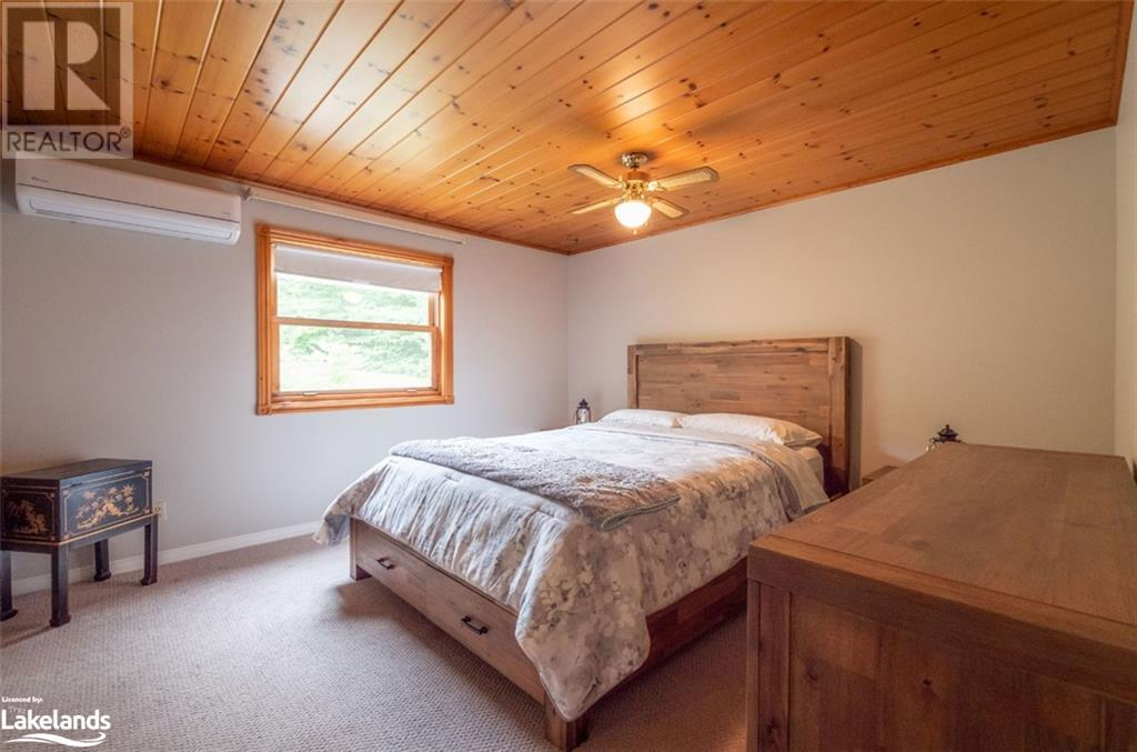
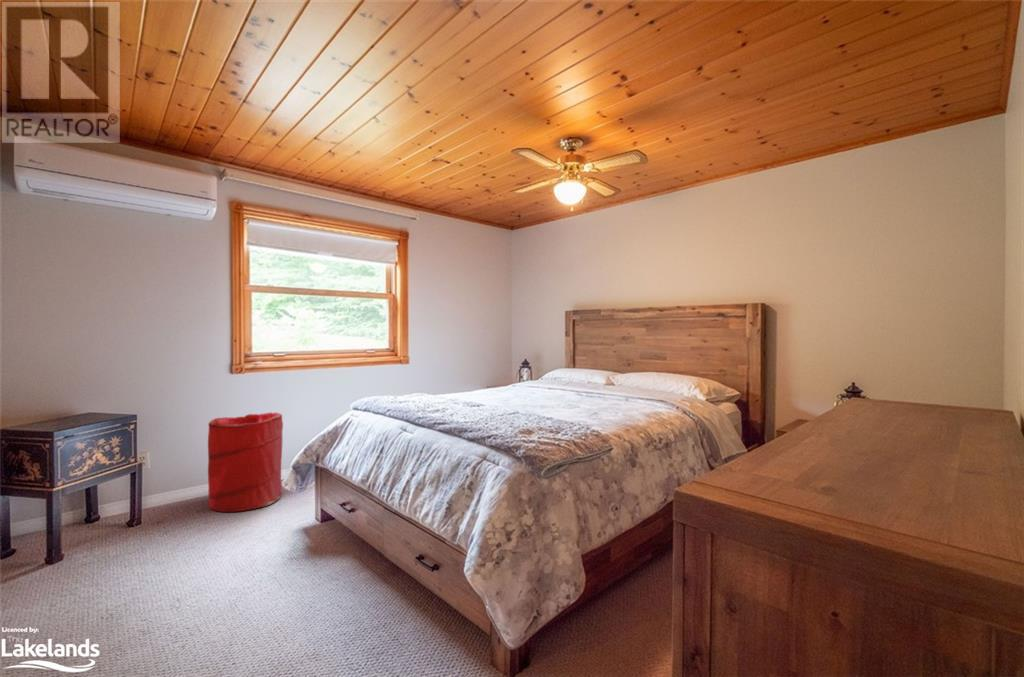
+ laundry hamper [207,411,284,513]
